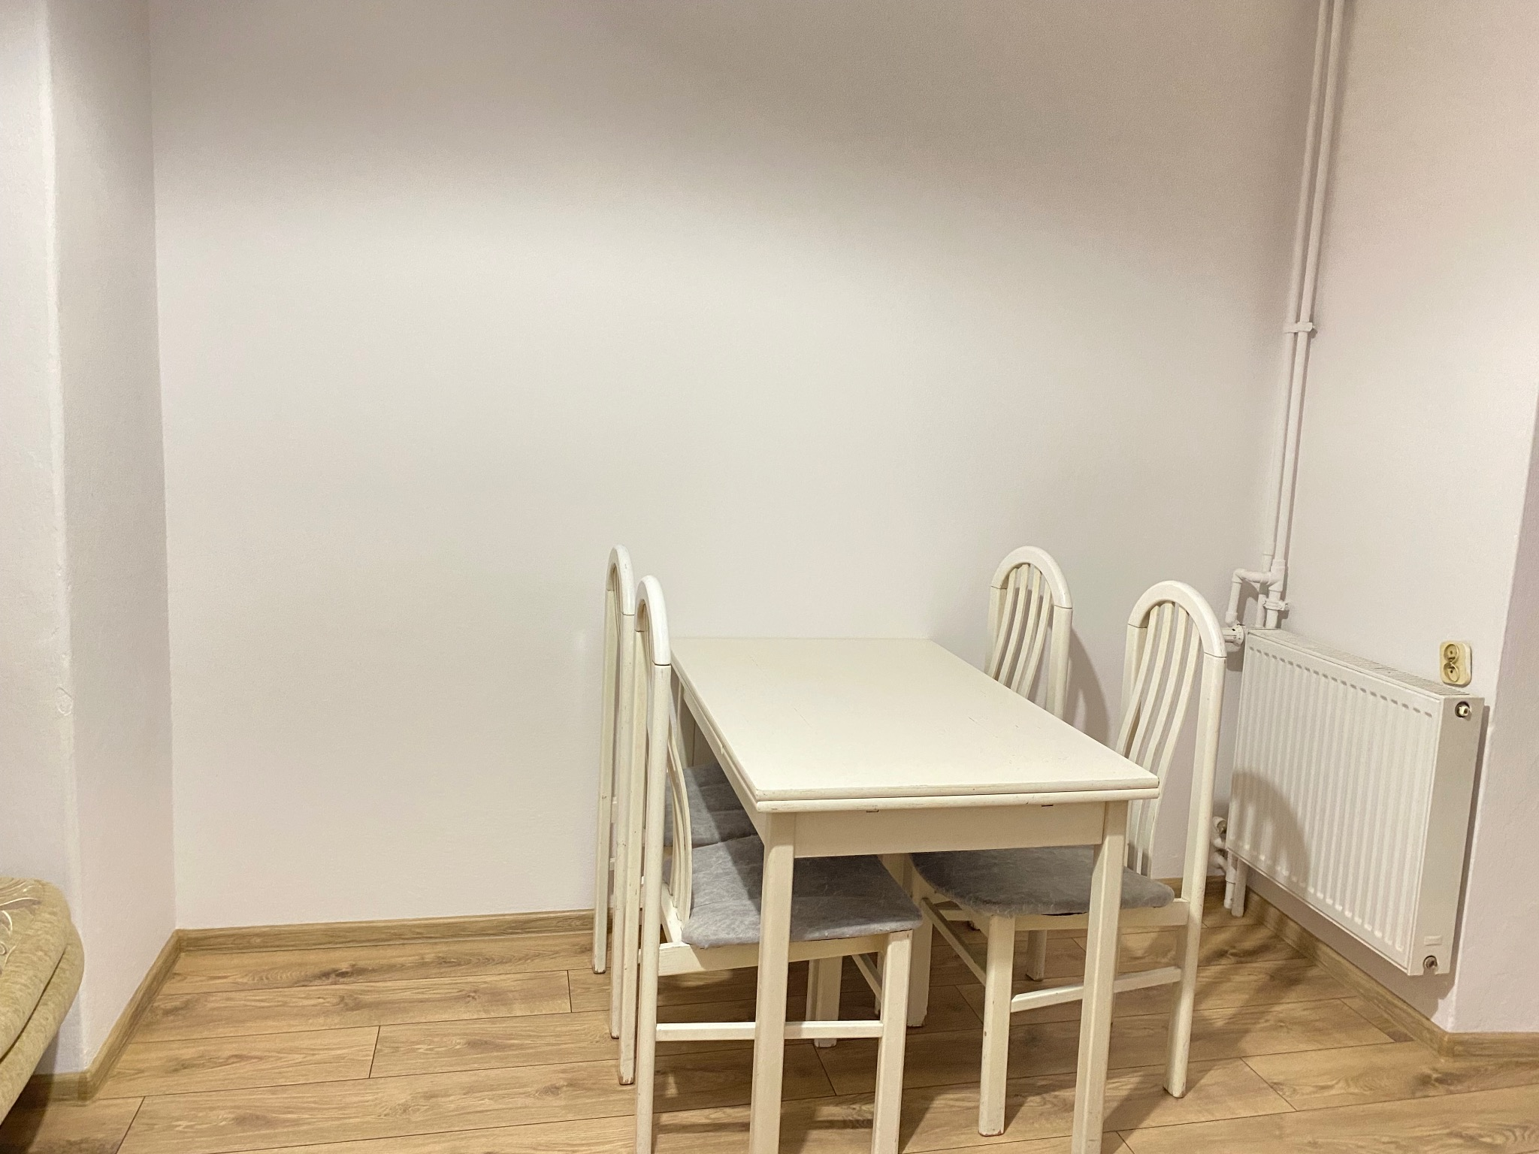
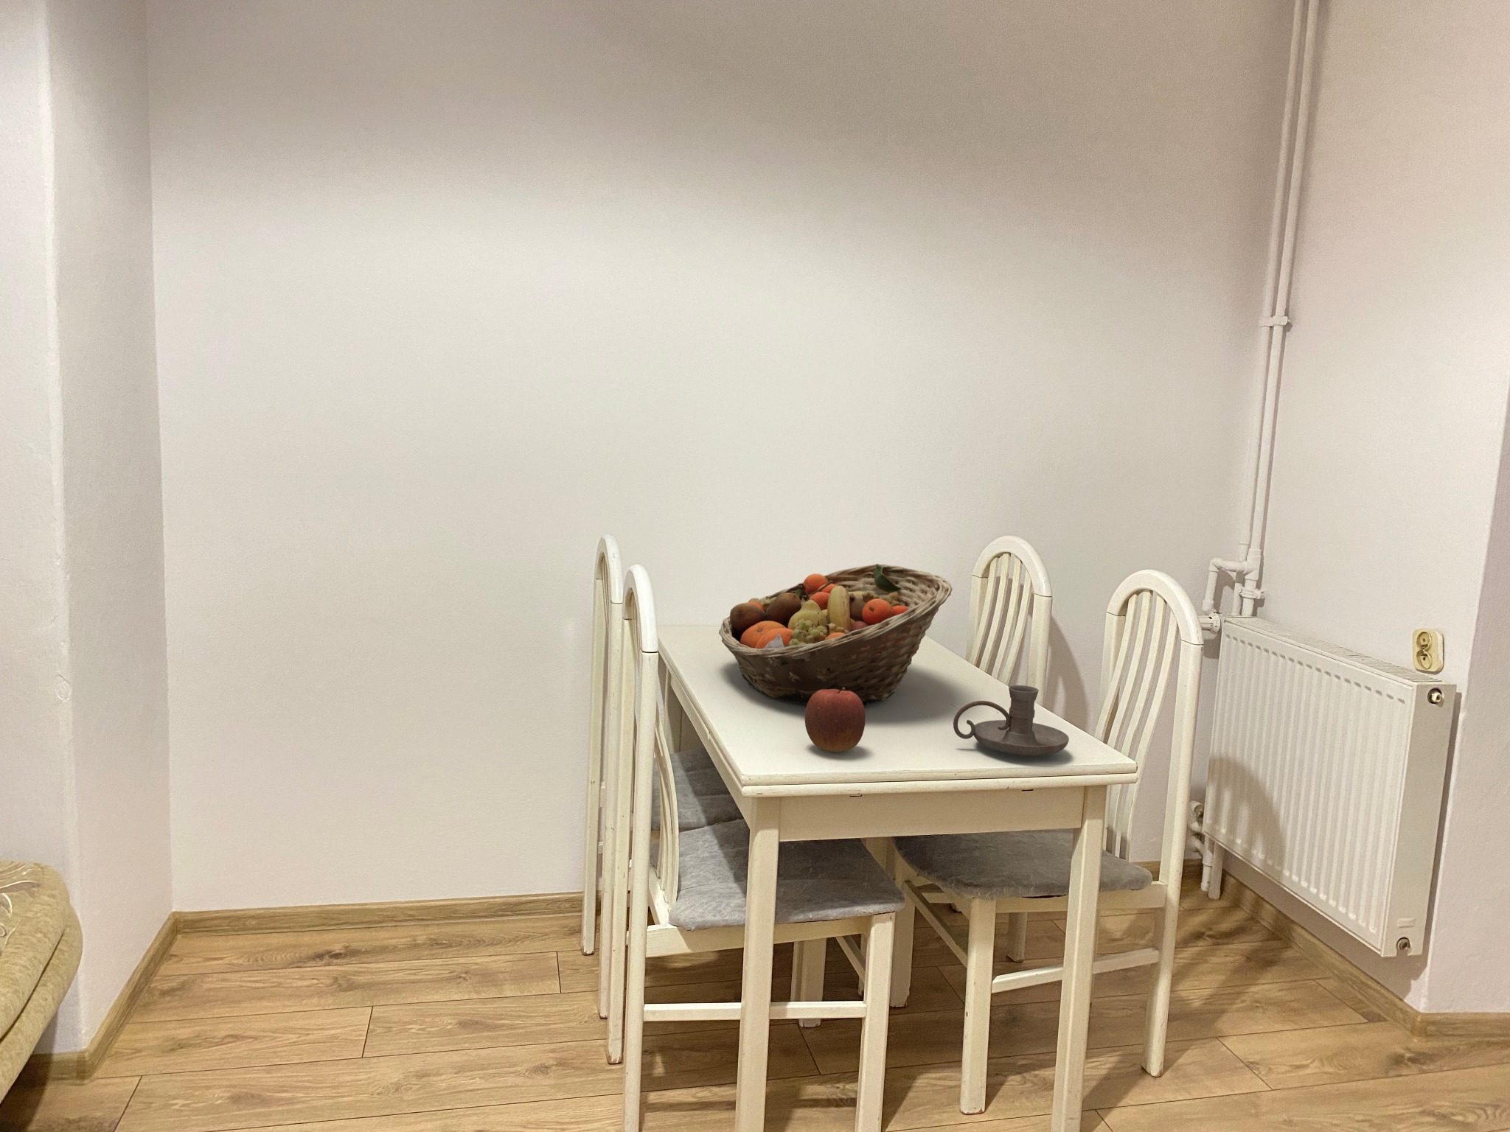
+ apple [804,687,867,753]
+ fruit basket [718,564,954,706]
+ candle holder [952,685,1070,756]
